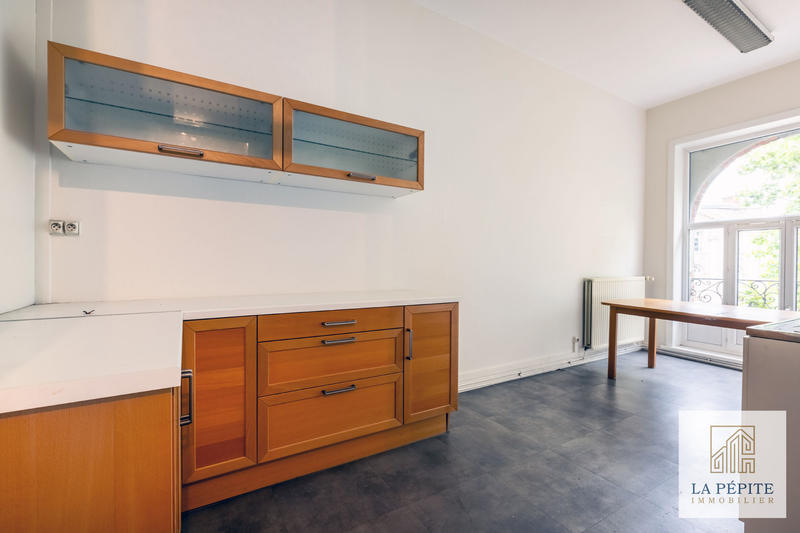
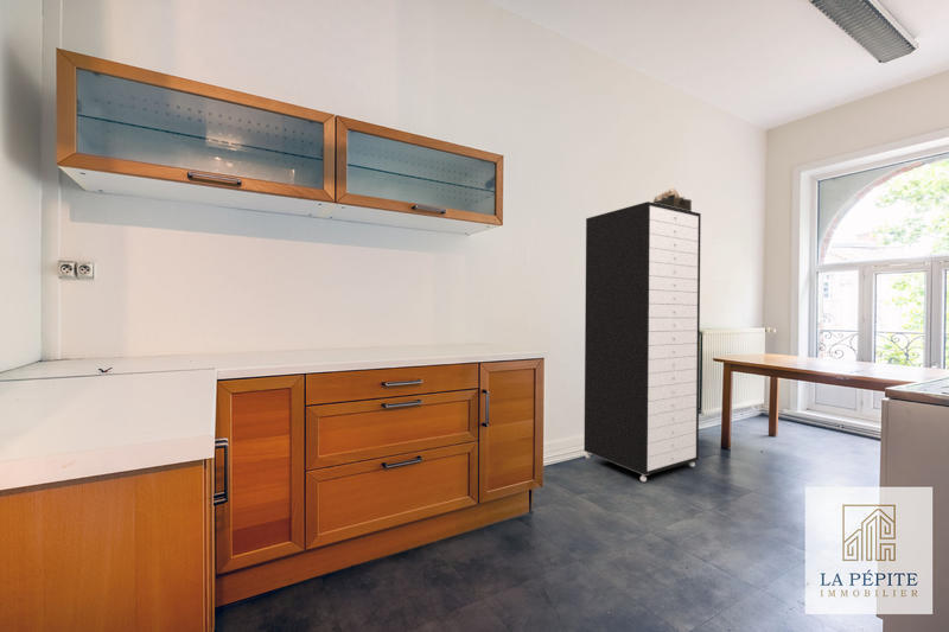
+ decorative box [652,187,693,212]
+ storage cabinet [582,200,702,483]
